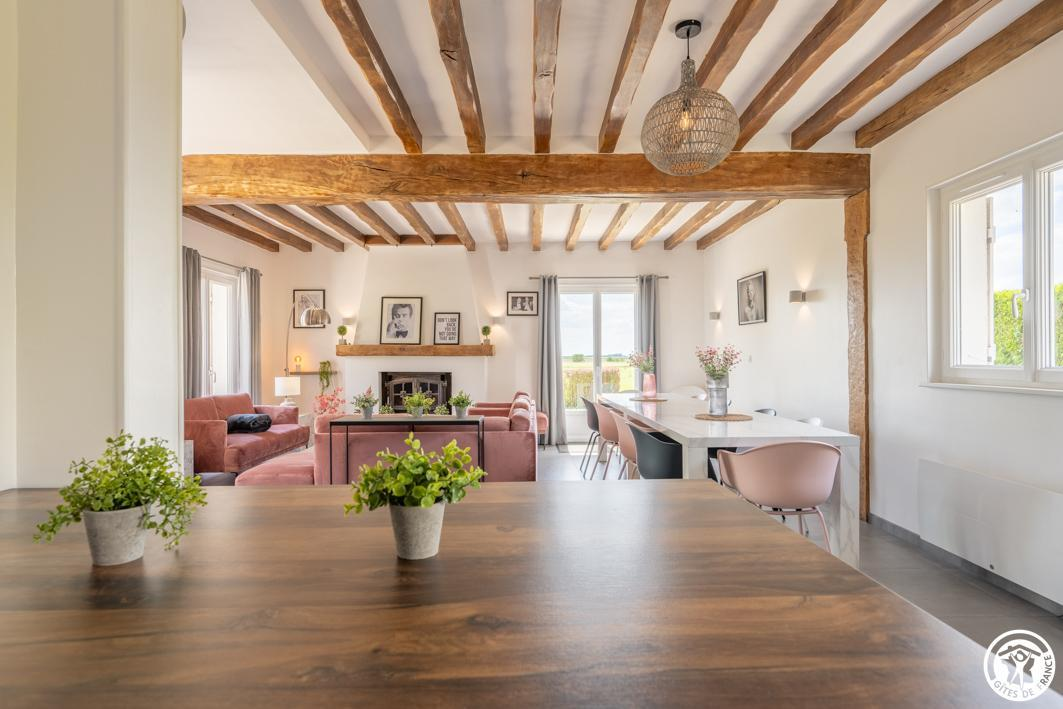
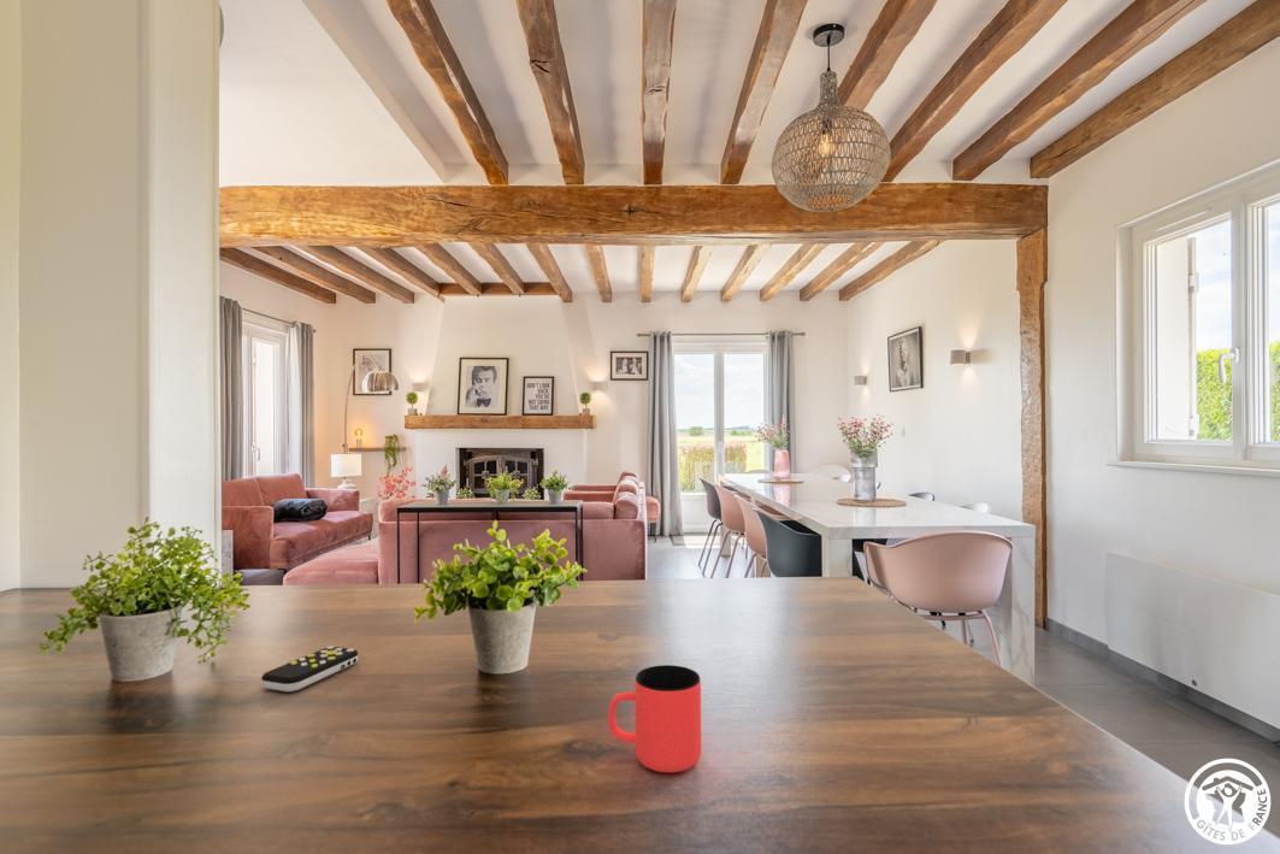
+ remote control [260,644,359,693]
+ cup [607,664,702,773]
